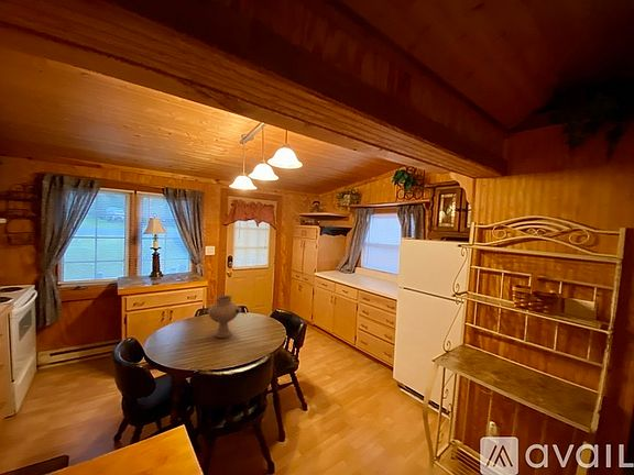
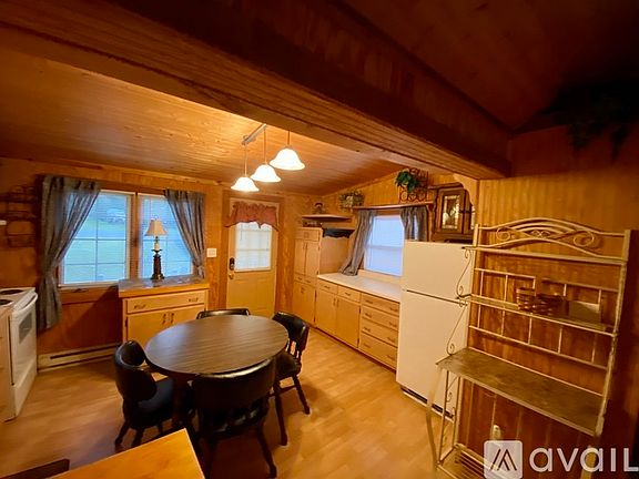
- vase [206,295,242,339]
